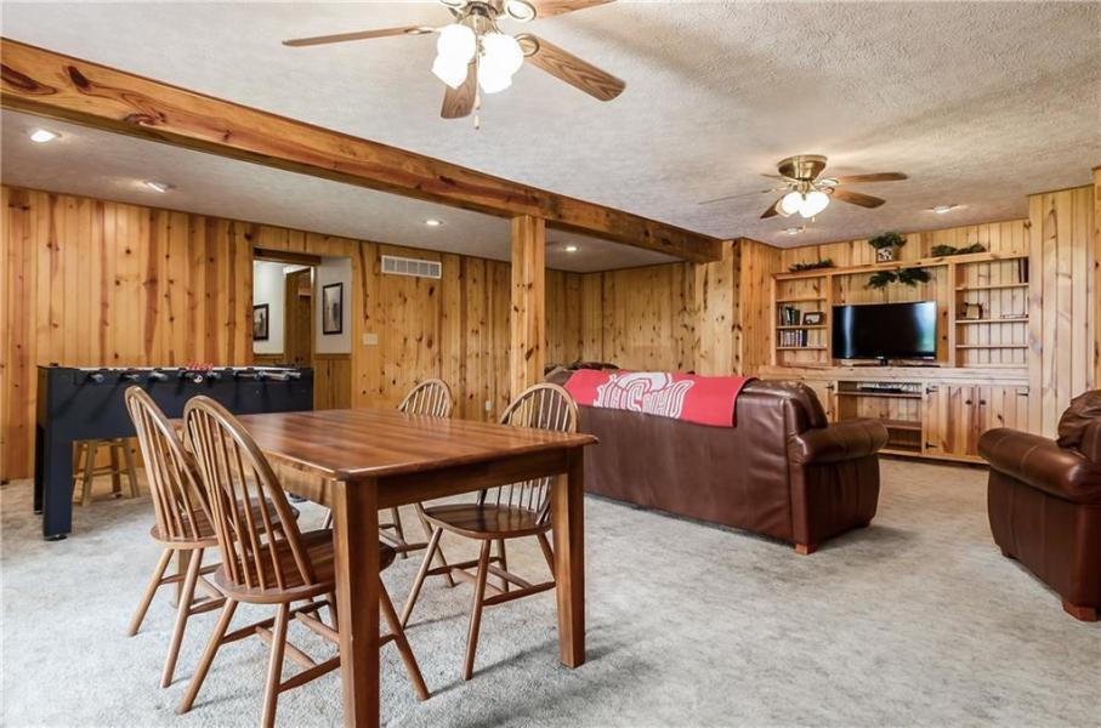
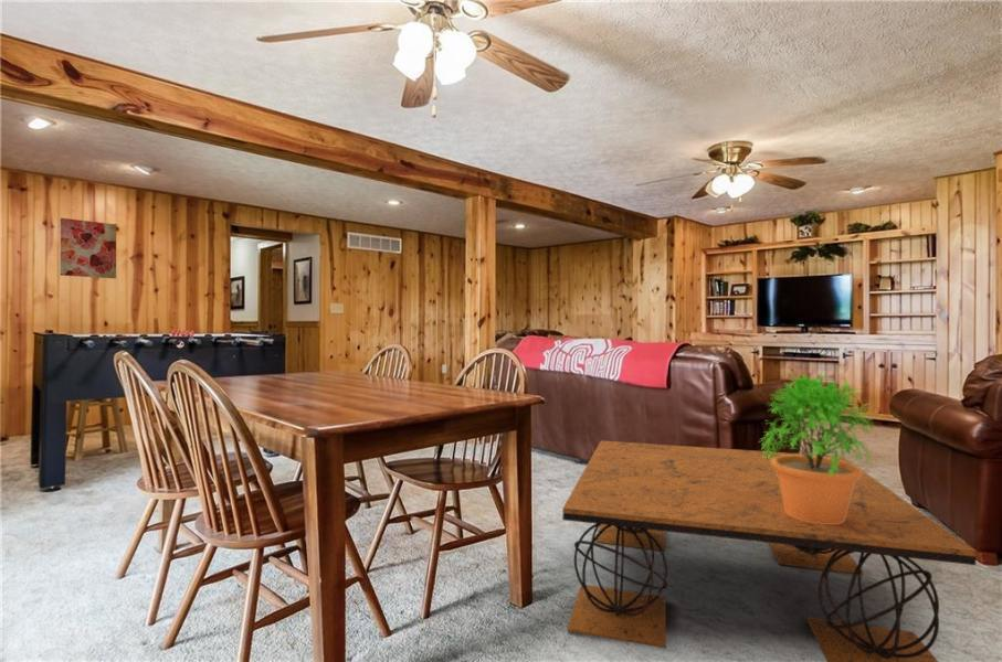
+ wall art [60,217,117,279]
+ potted plant [759,372,874,524]
+ coffee table [561,440,977,662]
